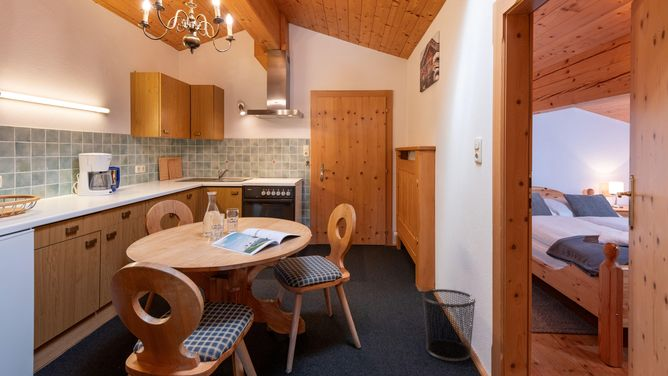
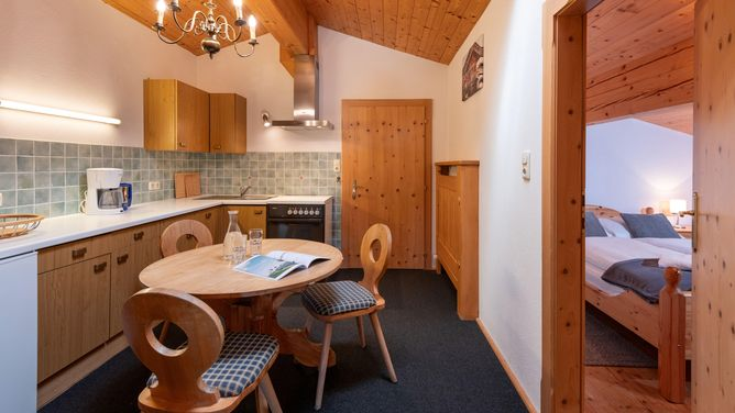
- waste bin [421,288,477,362]
